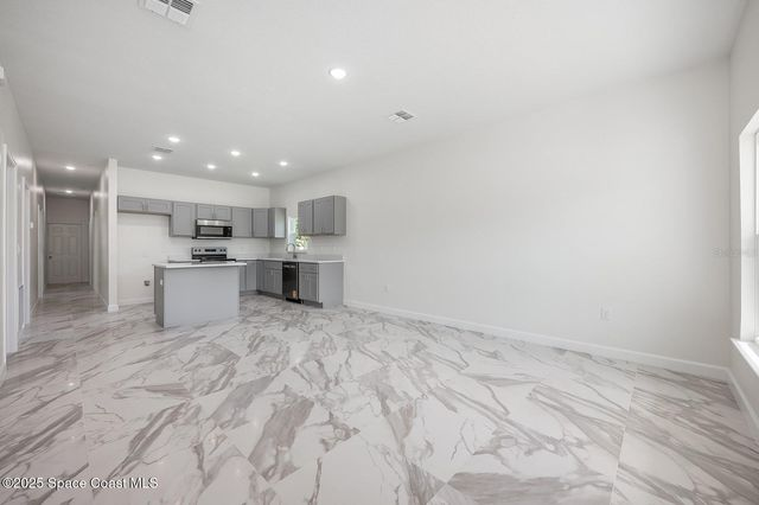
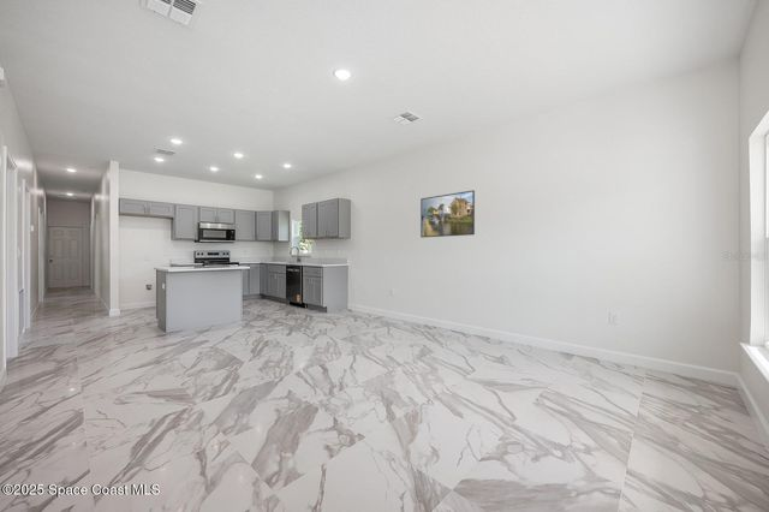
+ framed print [419,189,476,239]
